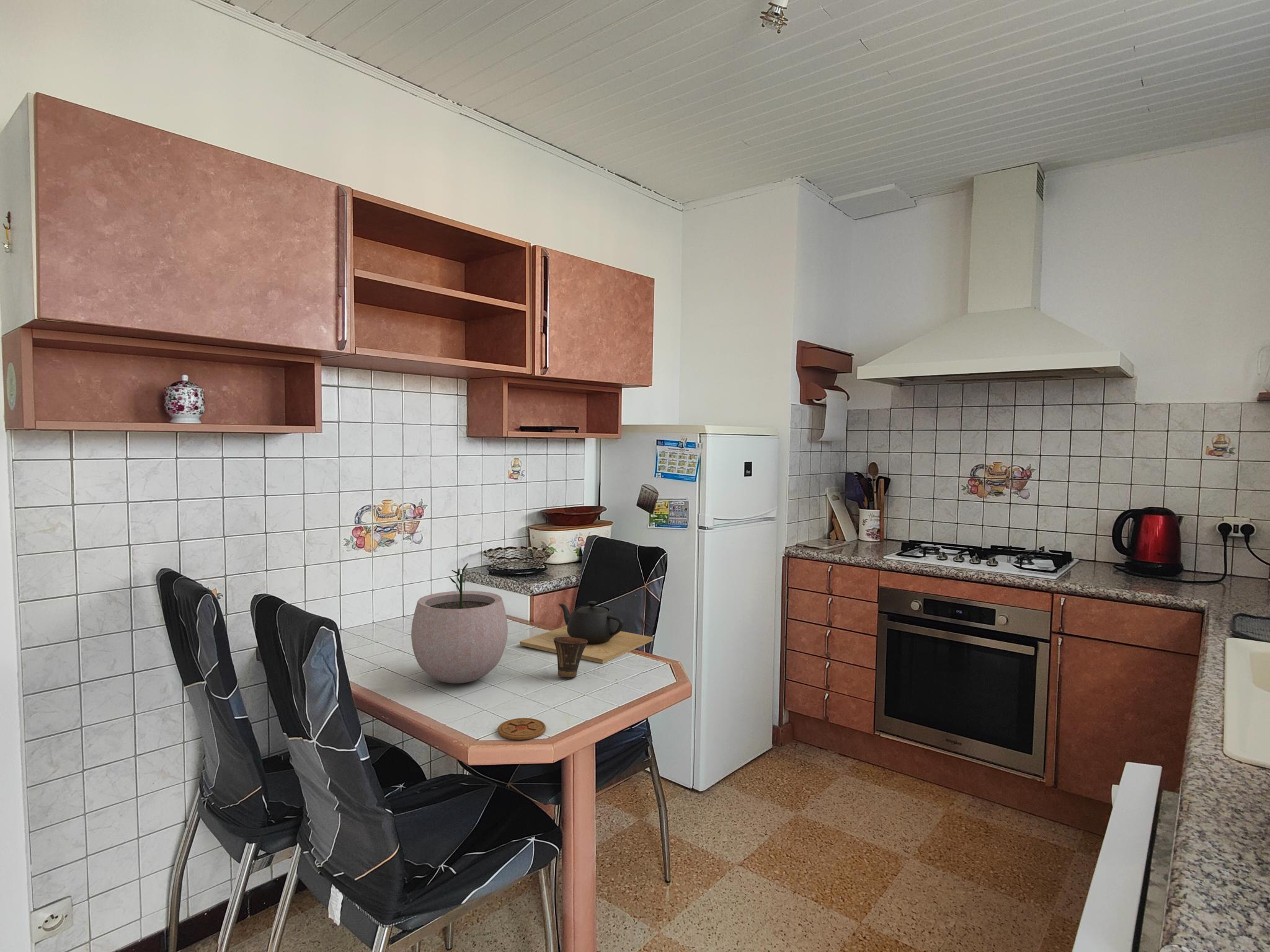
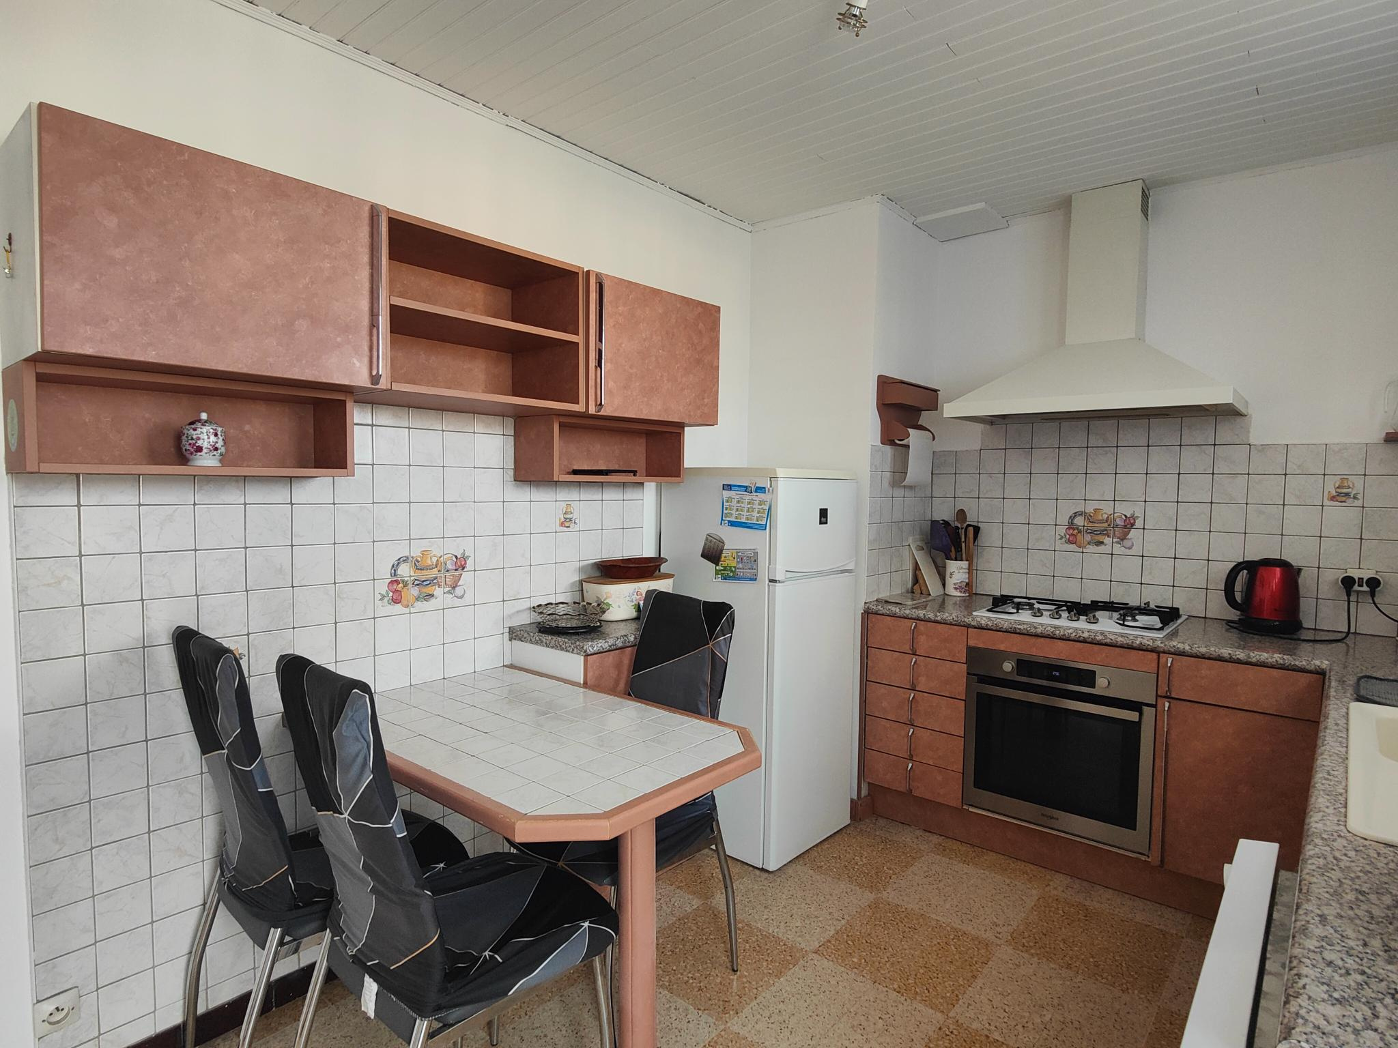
- plant pot [411,563,508,684]
- cup [554,637,588,678]
- coaster [497,717,546,741]
- teapot [519,601,654,664]
